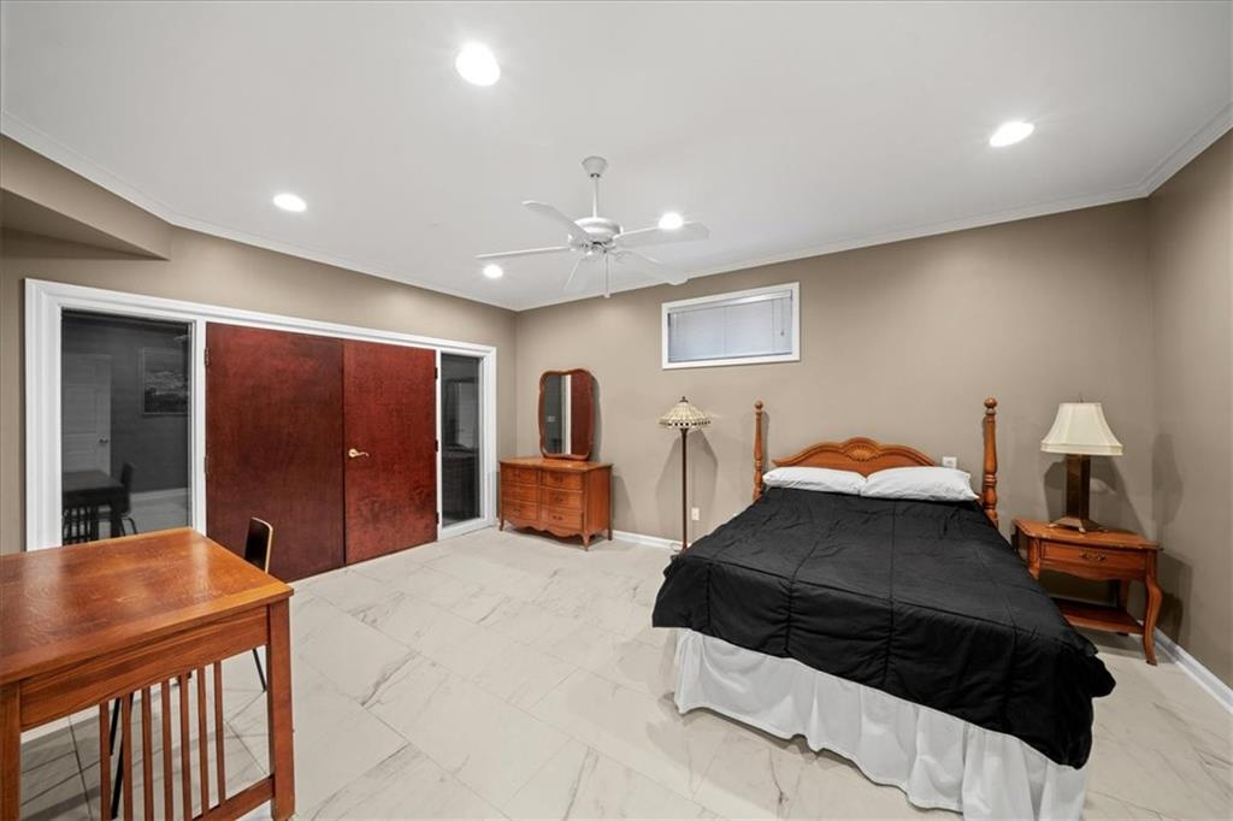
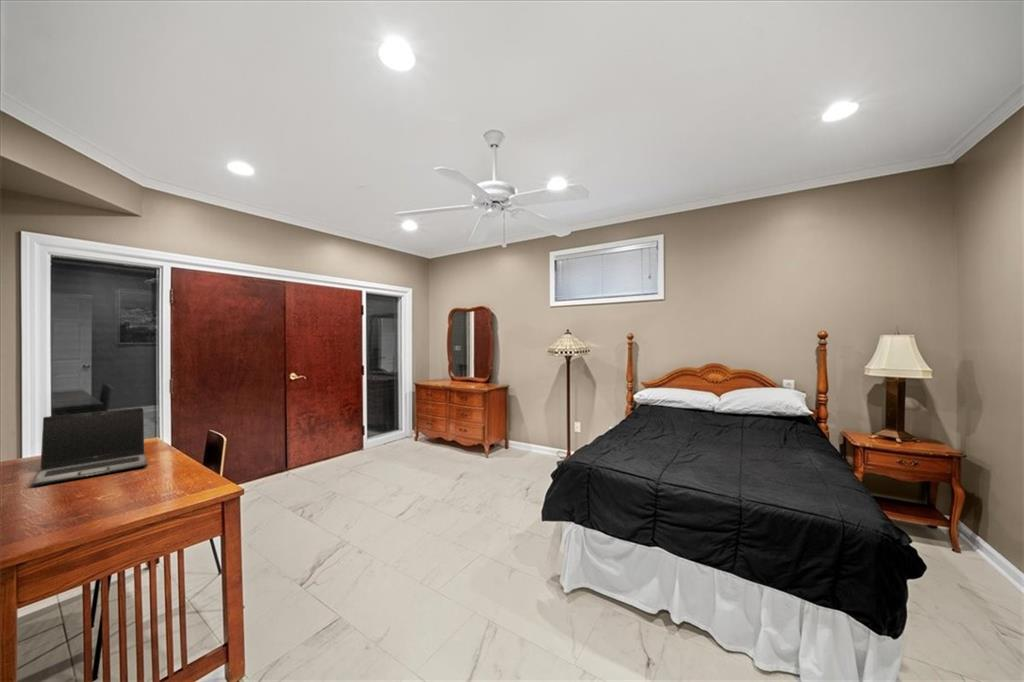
+ laptop [31,407,148,487]
